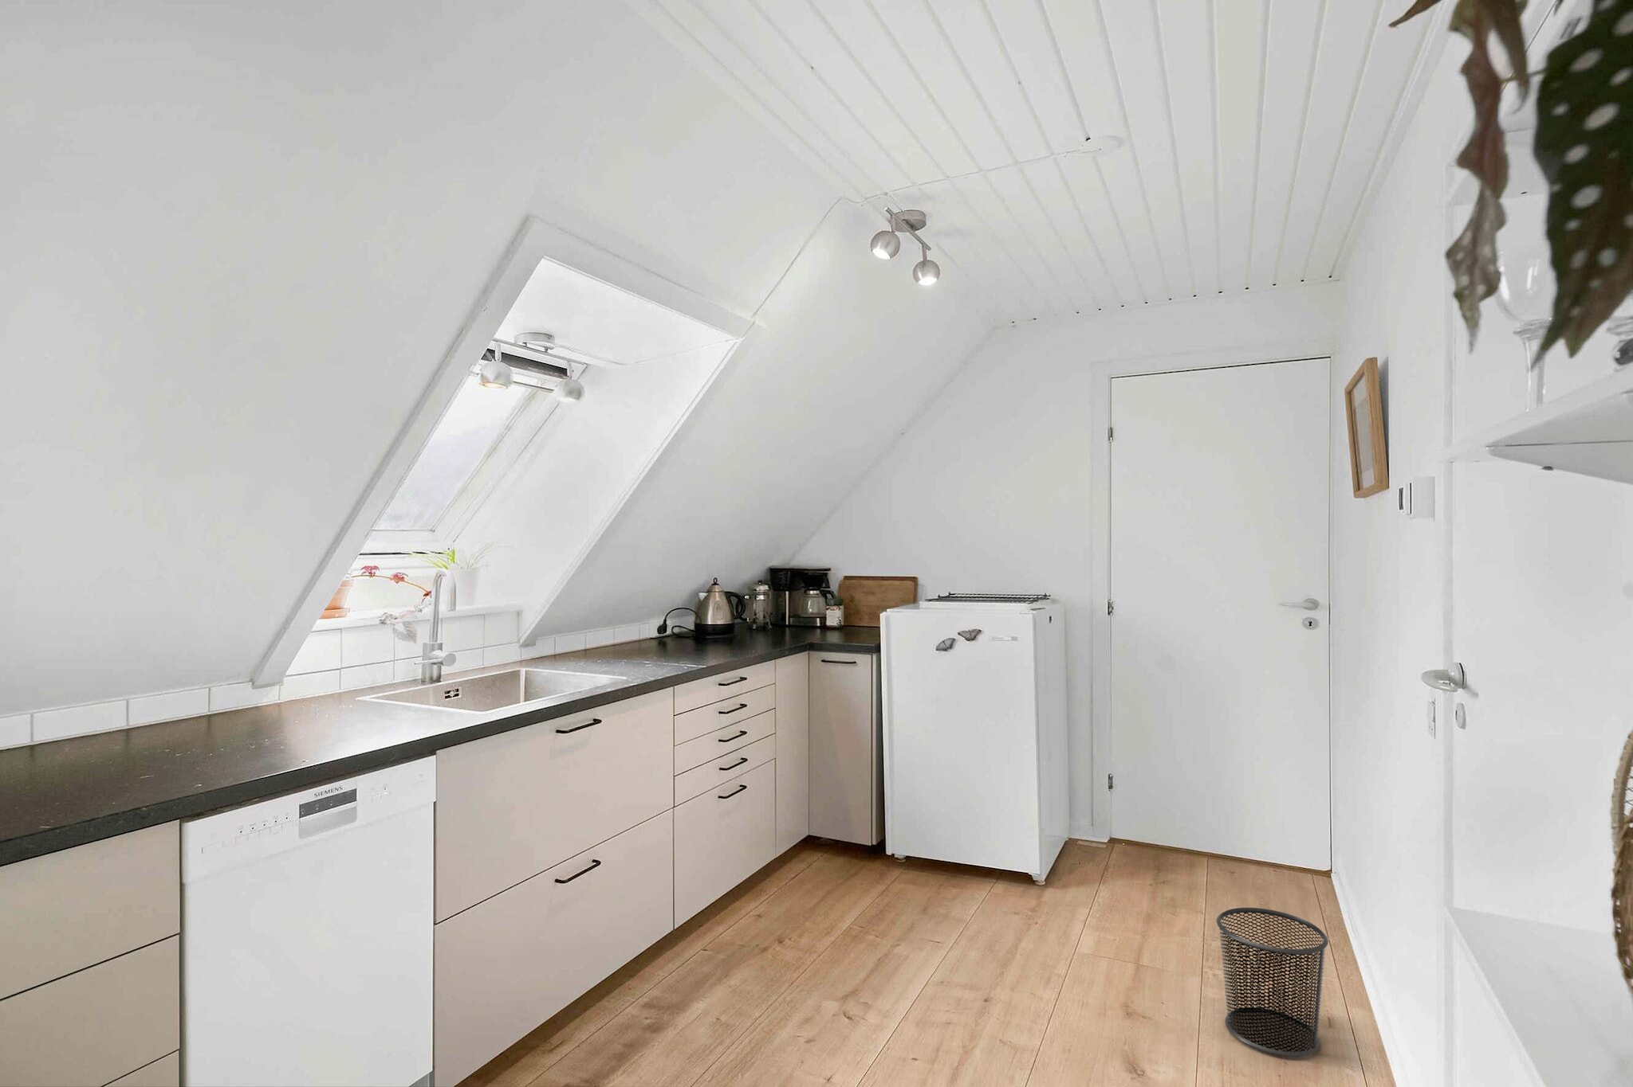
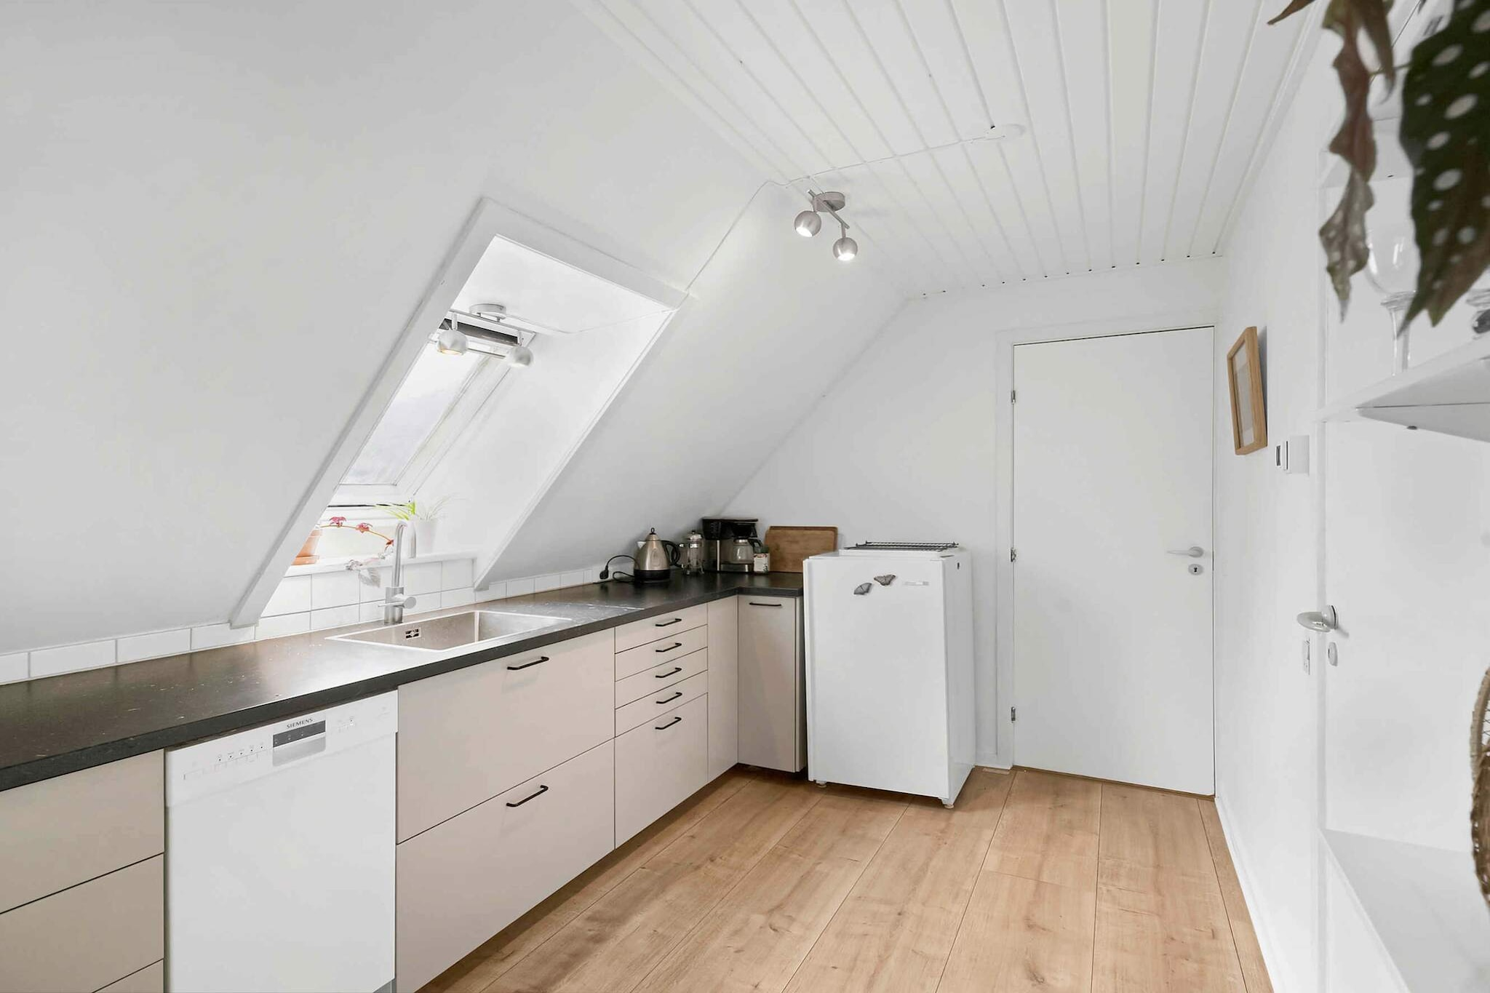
- waste bin [1217,907,1329,1058]
